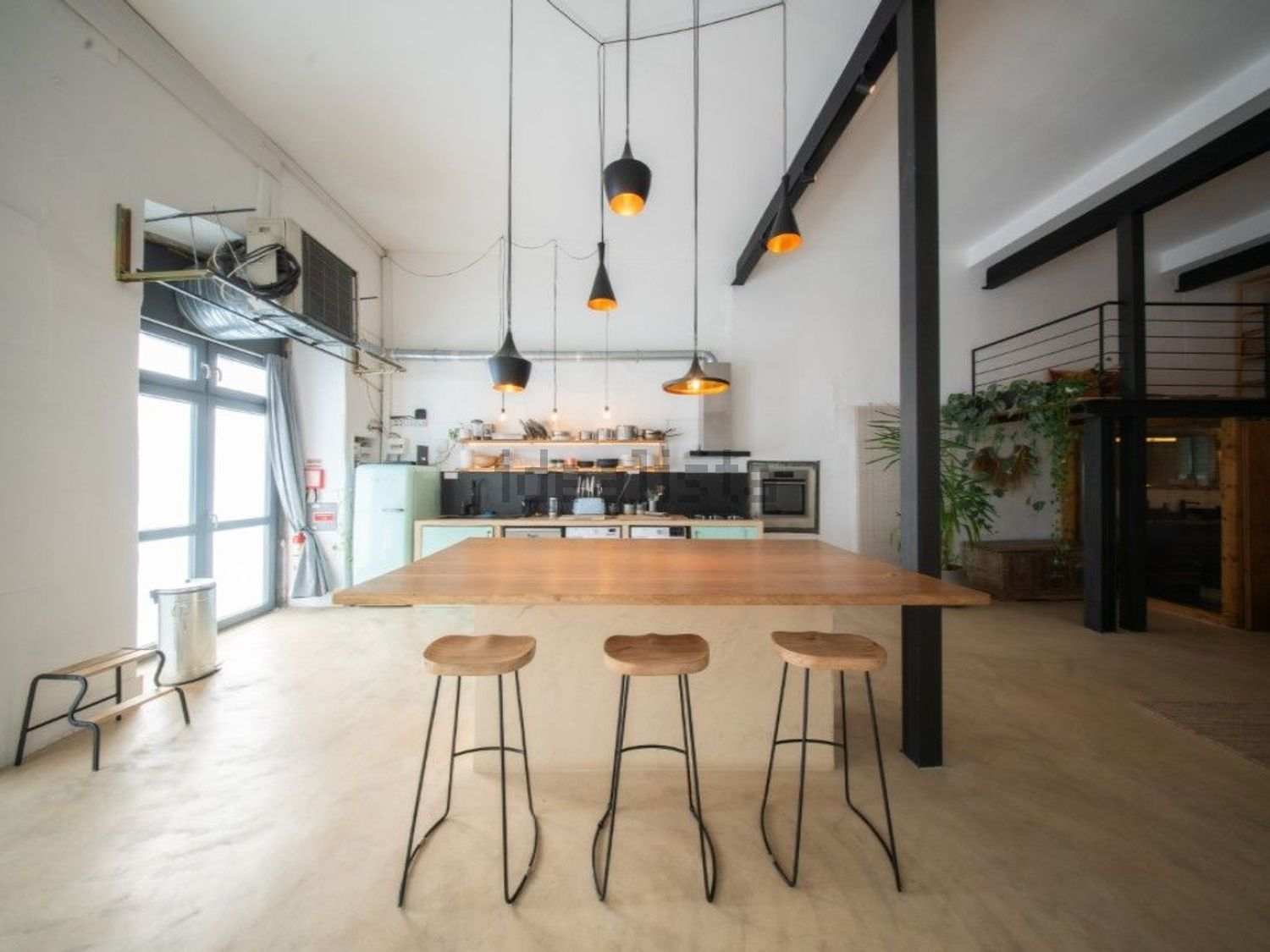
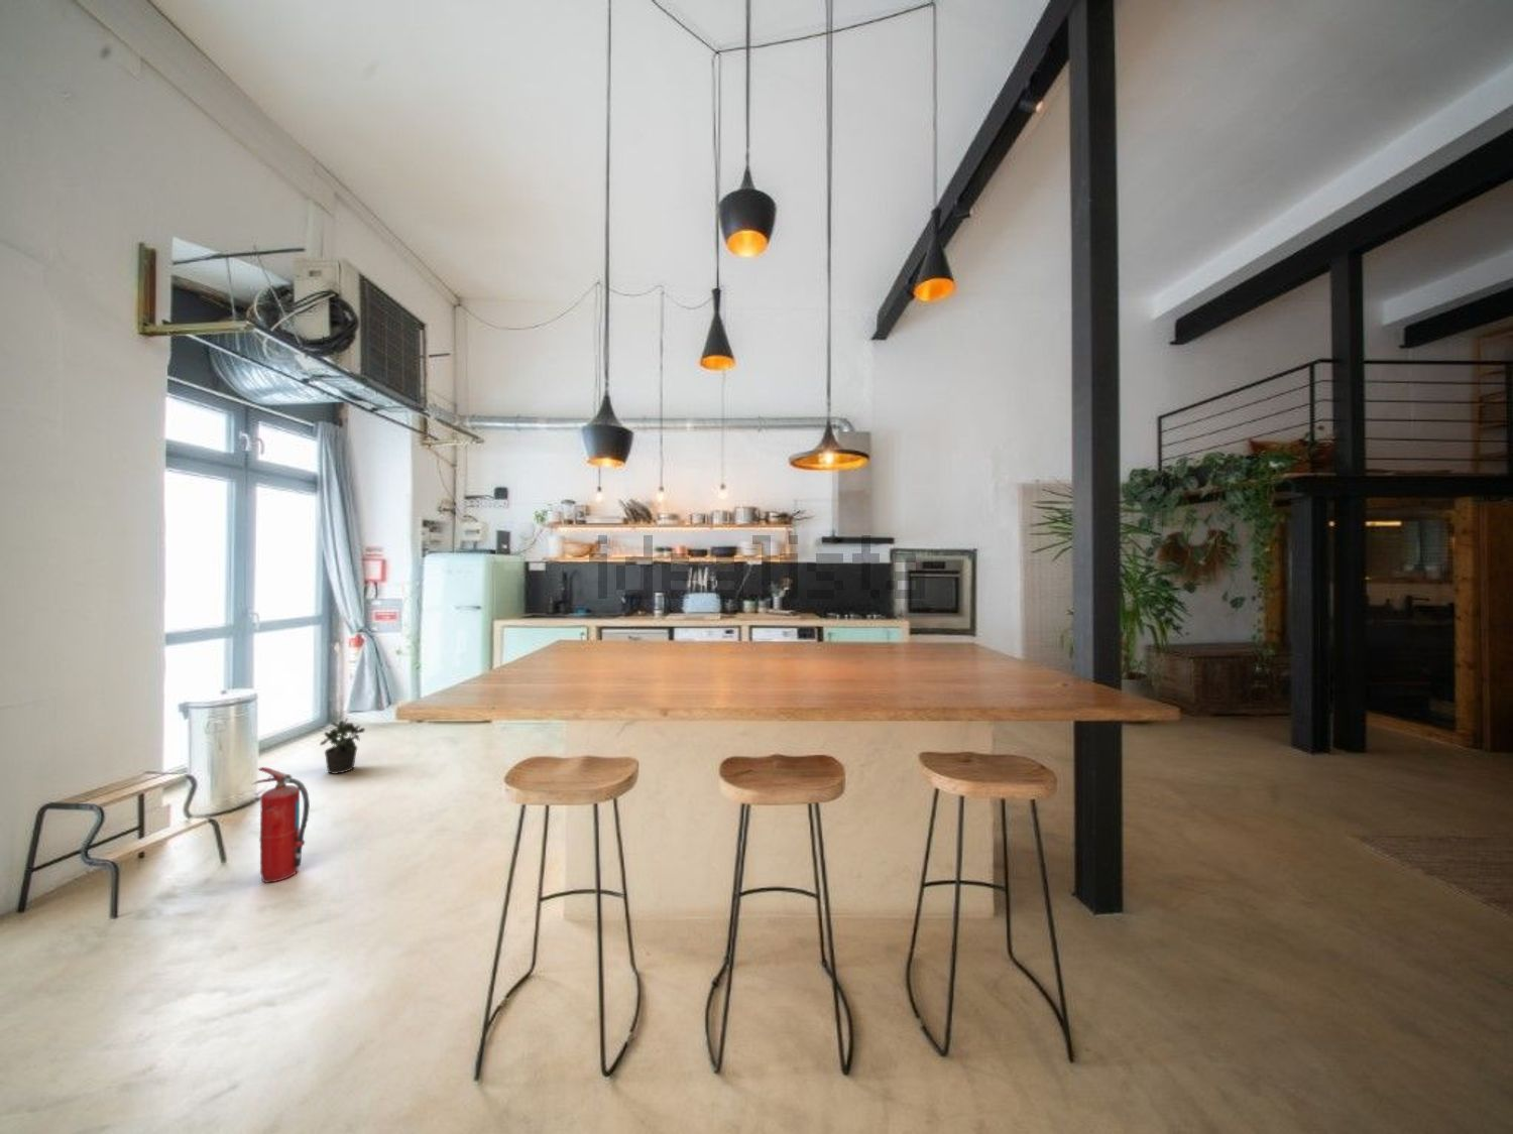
+ fire extinguisher [251,766,311,884]
+ potted plant [319,717,366,775]
